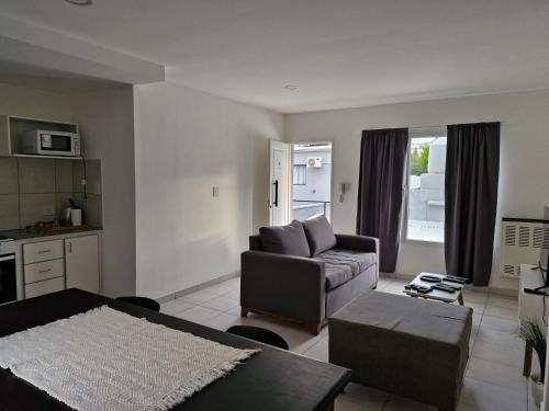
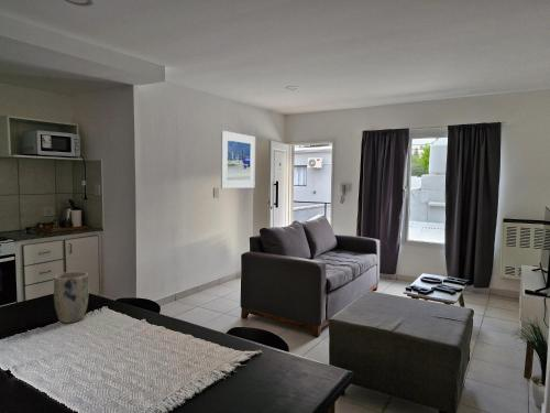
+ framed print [220,130,256,189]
+ plant pot [53,271,89,324]
